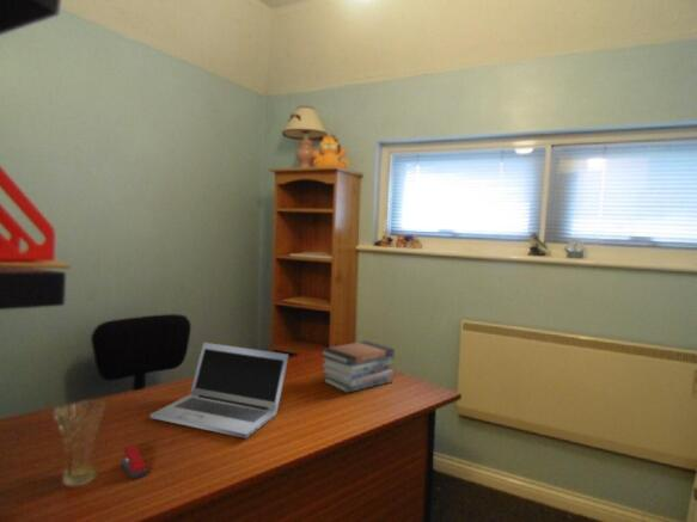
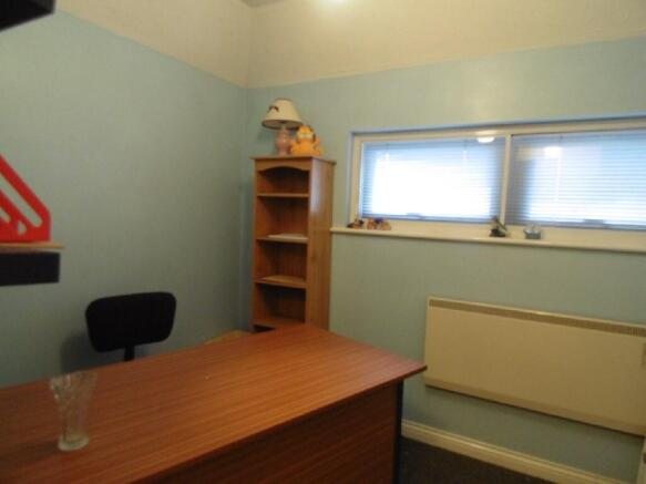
- laptop [149,342,289,440]
- book stack [319,340,396,394]
- stapler [120,443,149,480]
